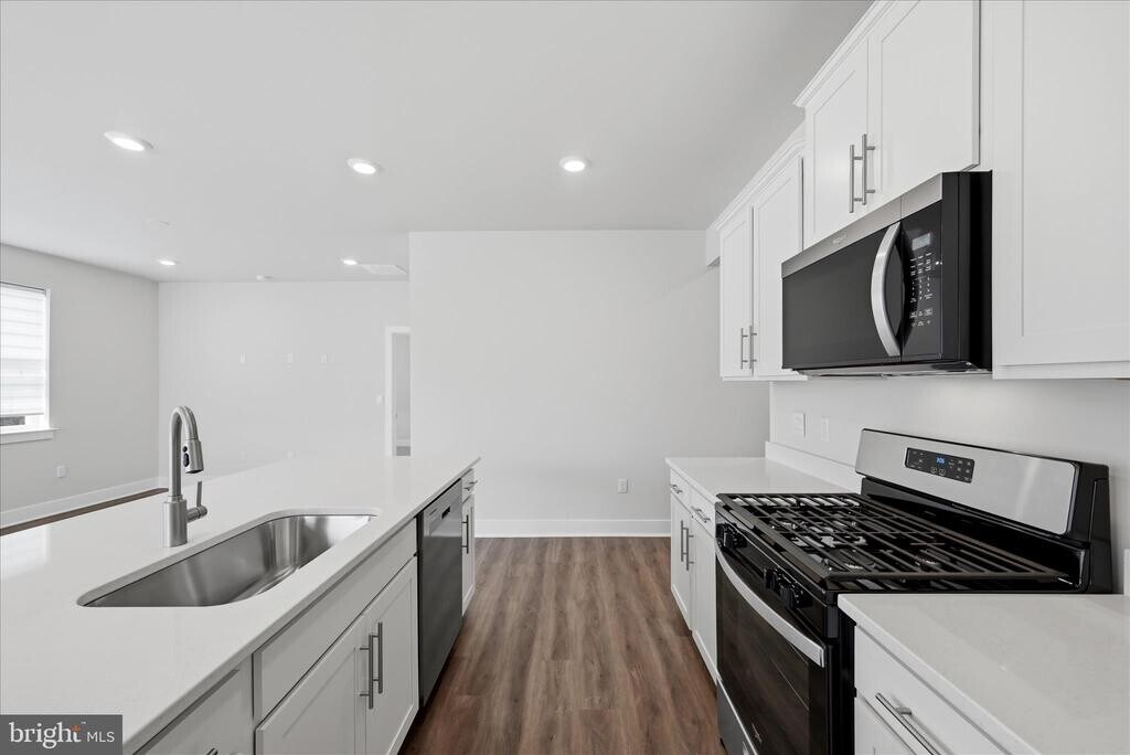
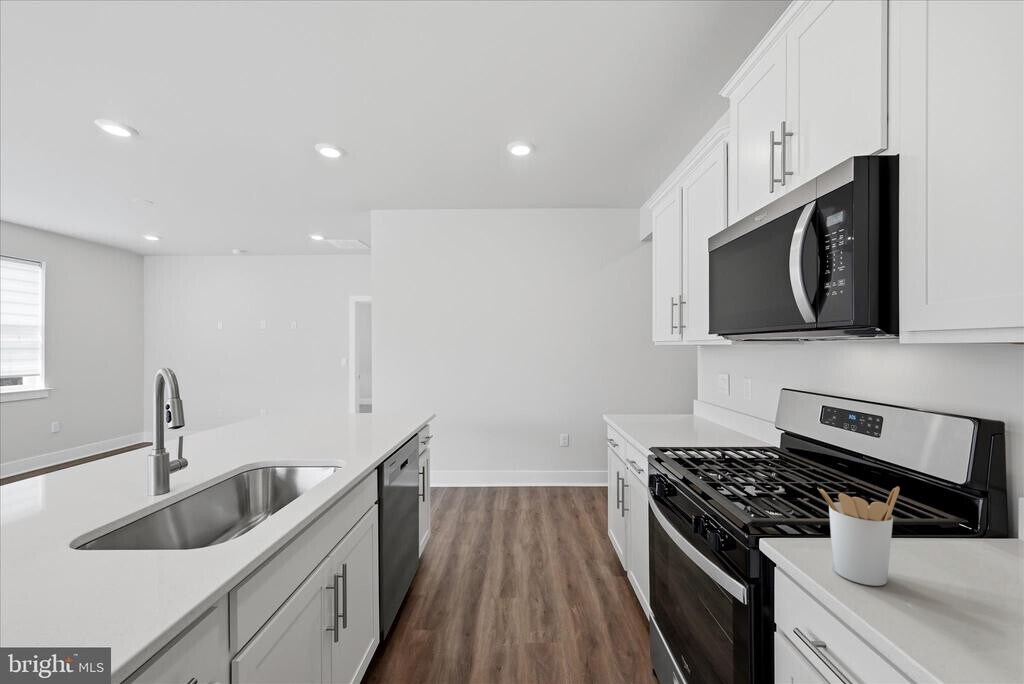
+ utensil holder [817,486,901,587]
